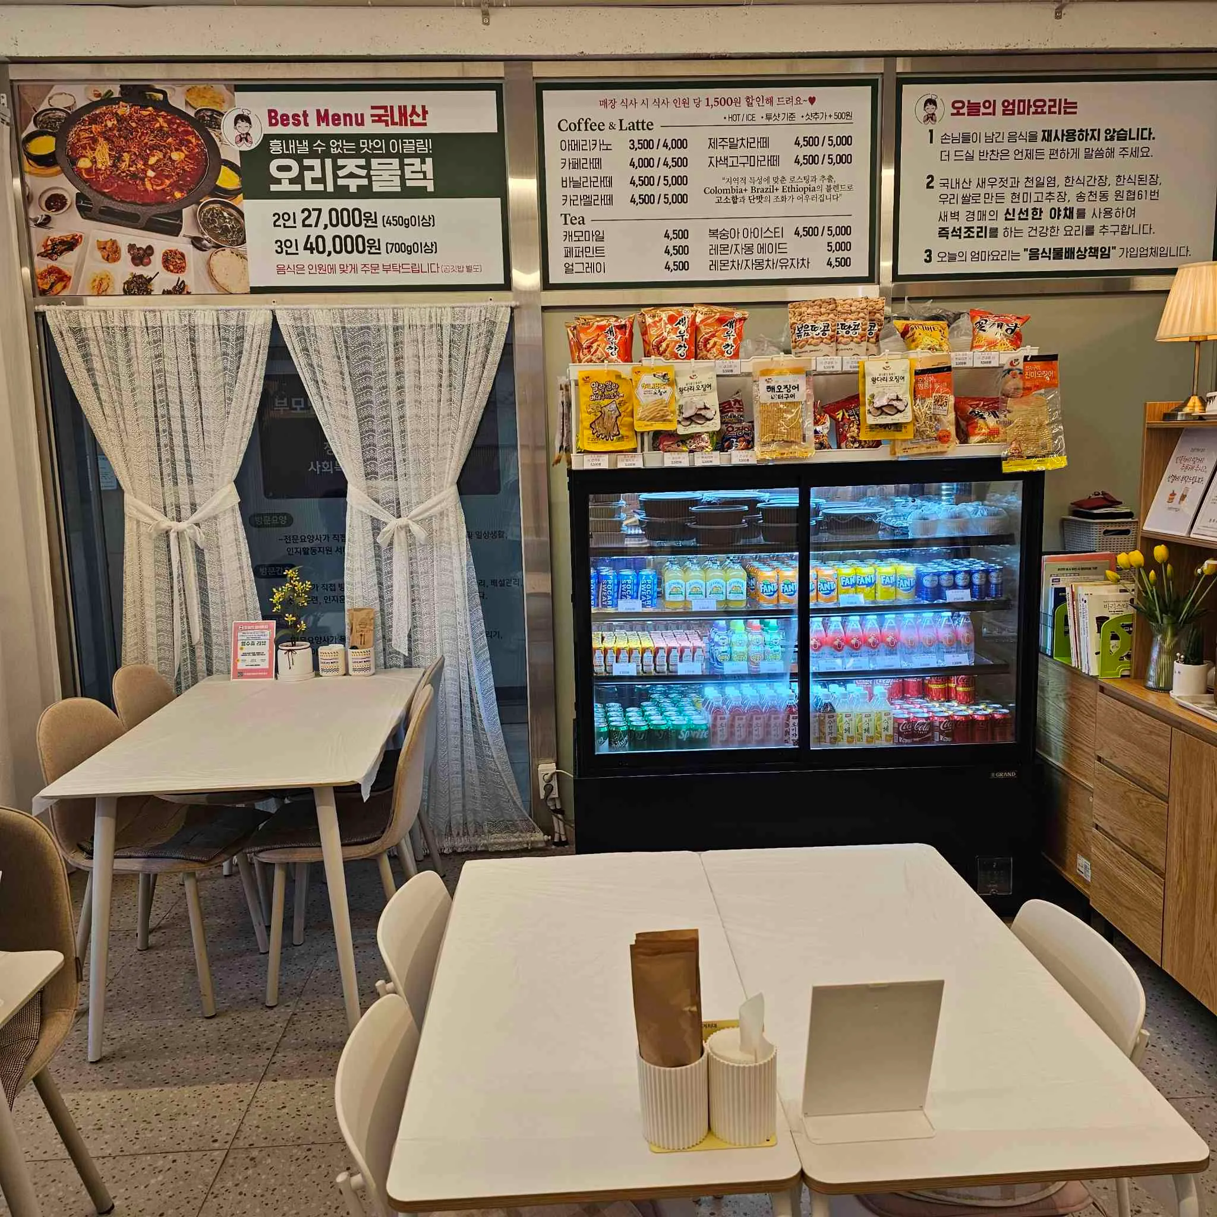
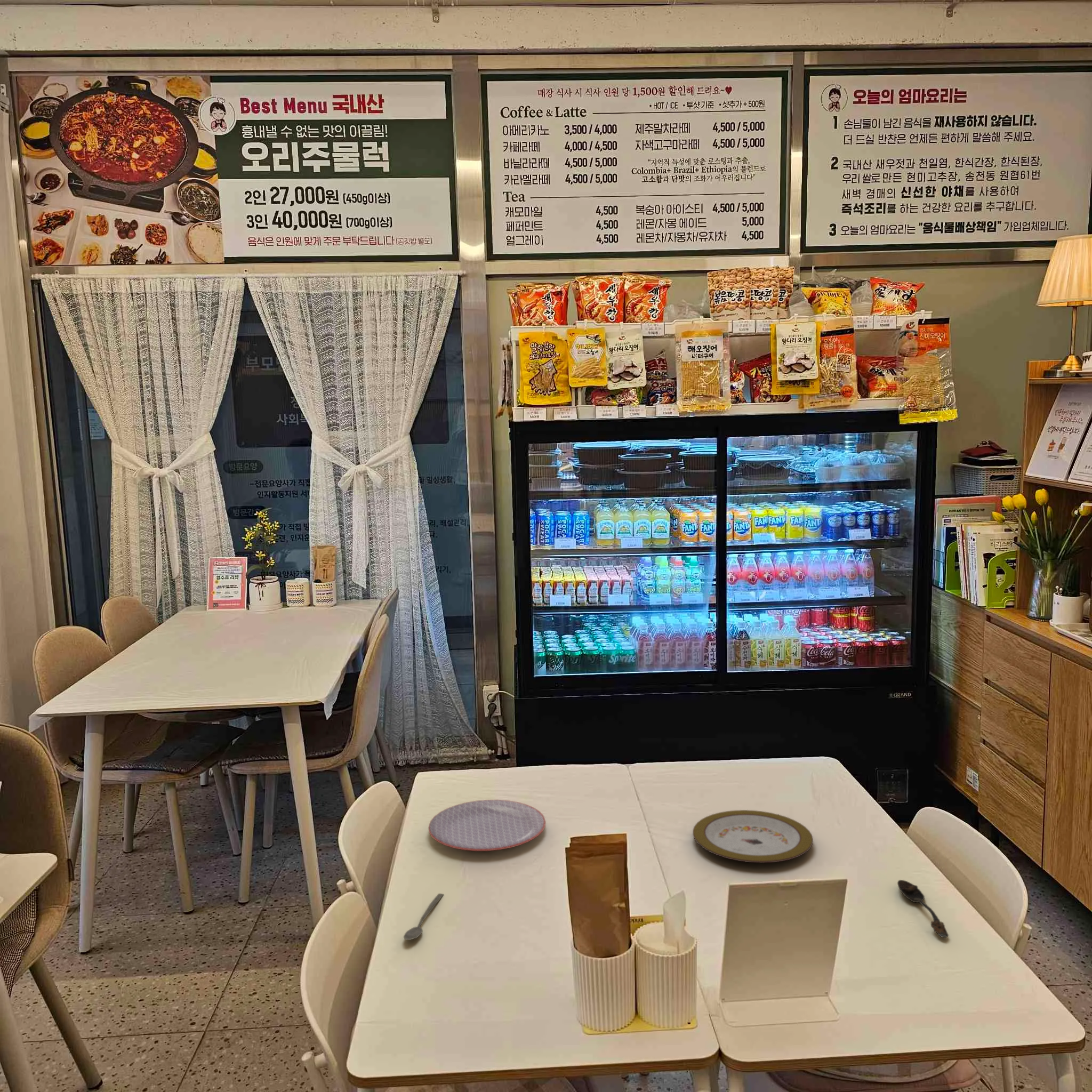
+ plate [428,799,547,852]
+ plate [692,809,814,863]
+ spoon [897,879,949,938]
+ spoon [403,893,444,941]
